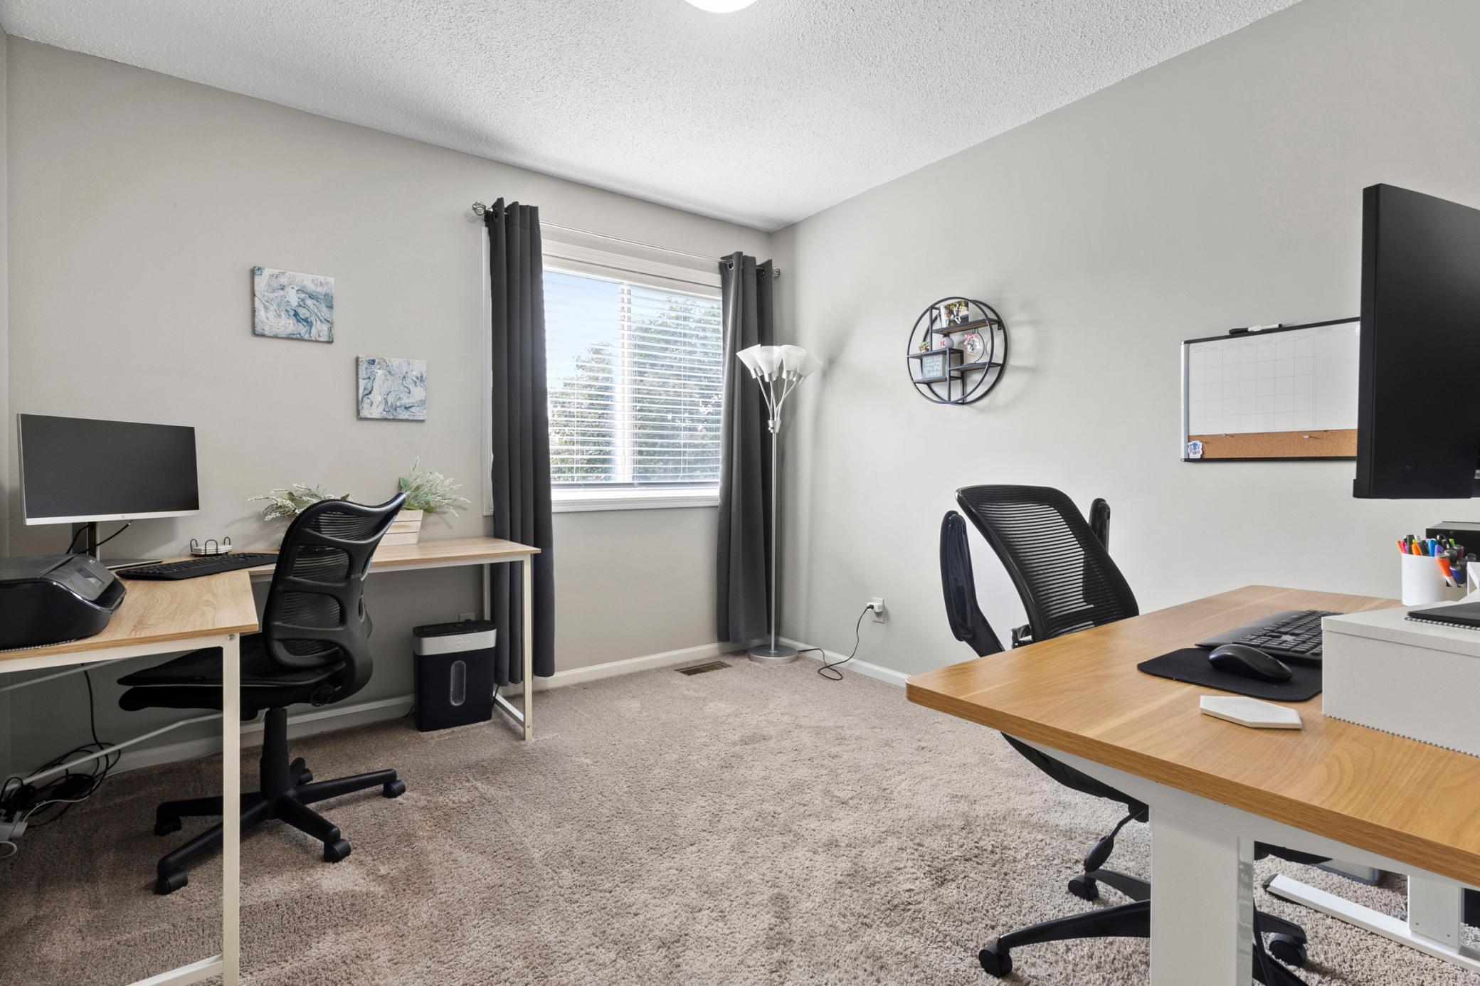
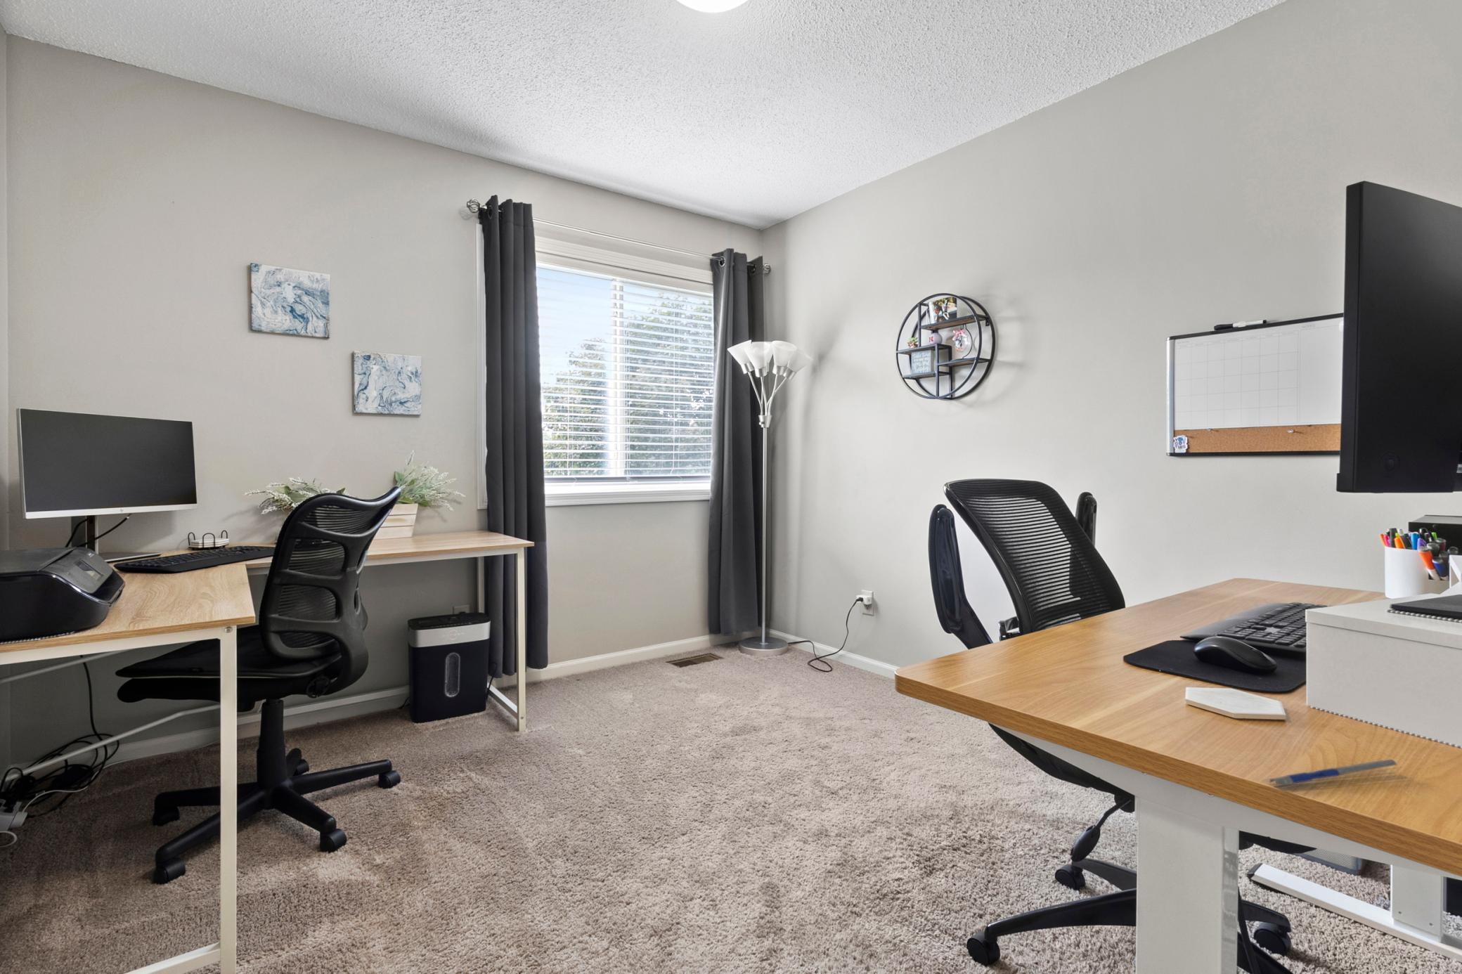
+ pen [1264,759,1402,788]
